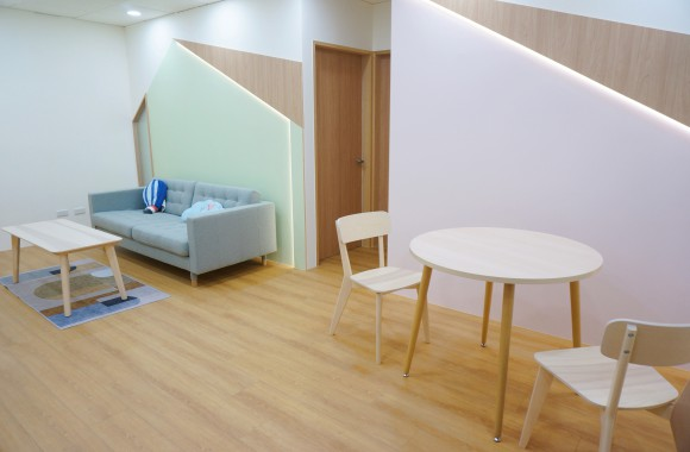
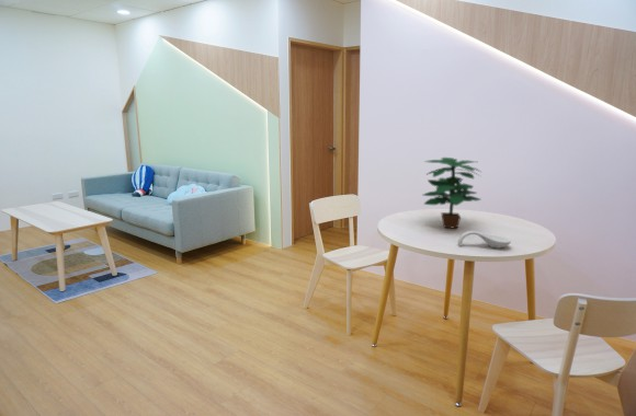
+ spoon rest [457,230,512,250]
+ potted plant [422,157,484,230]
